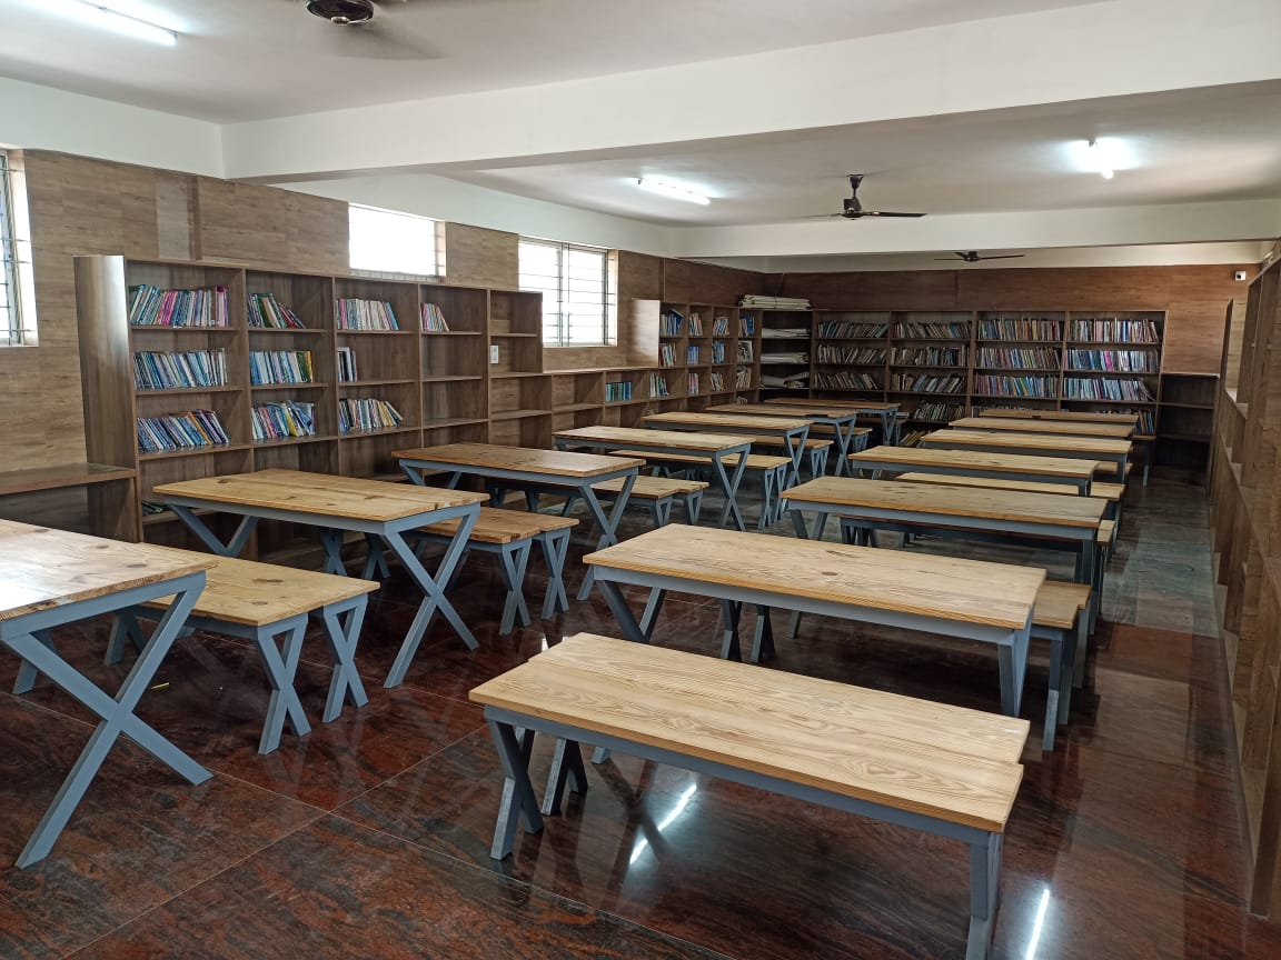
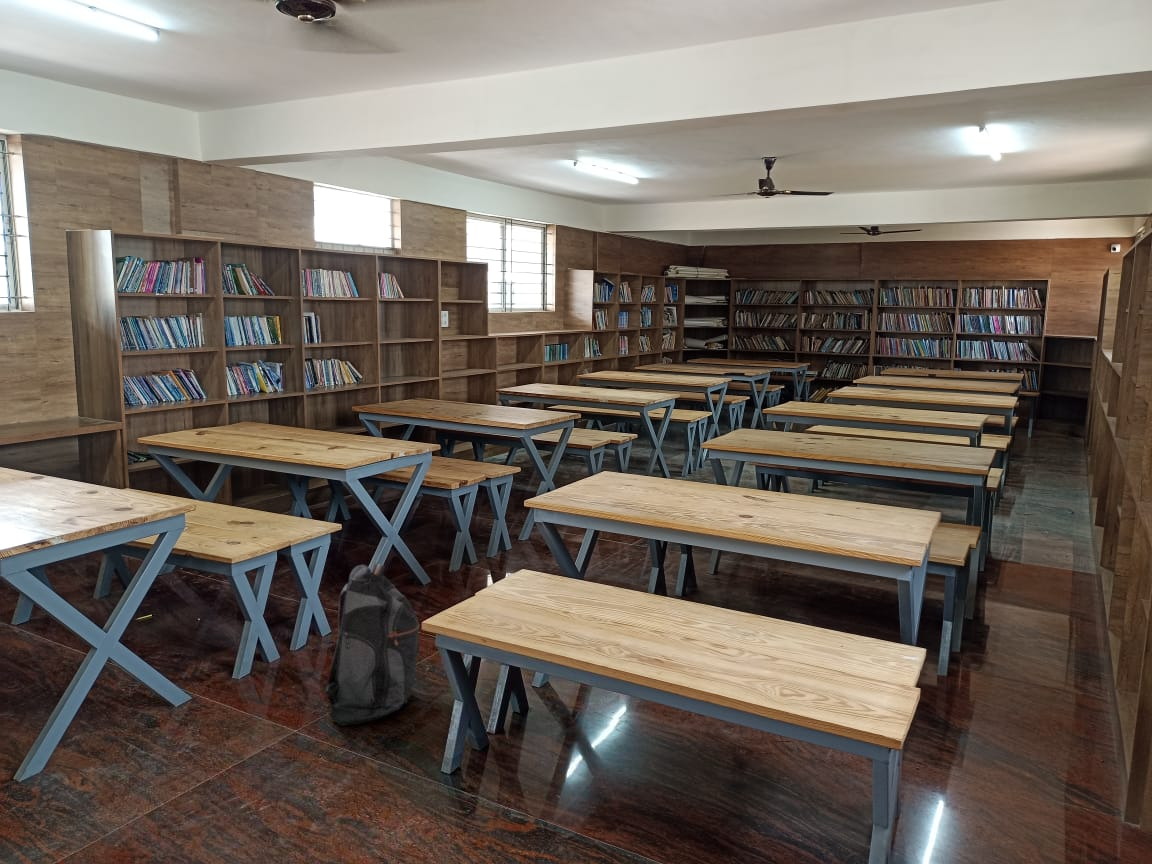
+ backpack [324,562,420,726]
